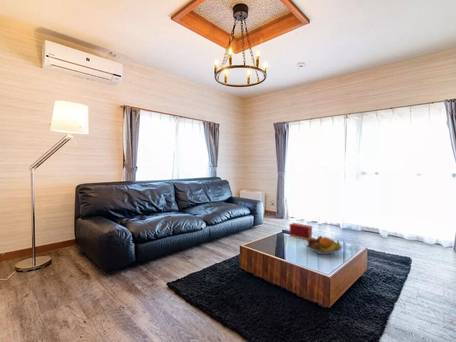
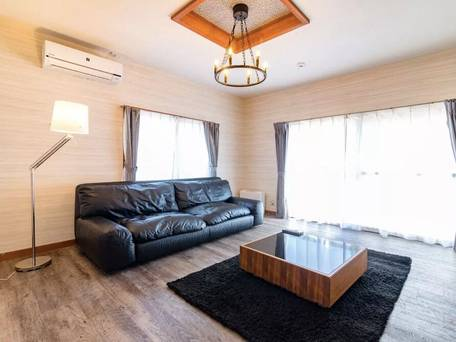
- fruit bowl [303,235,343,255]
- book [288,222,313,241]
